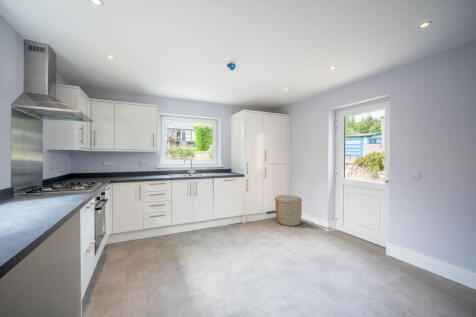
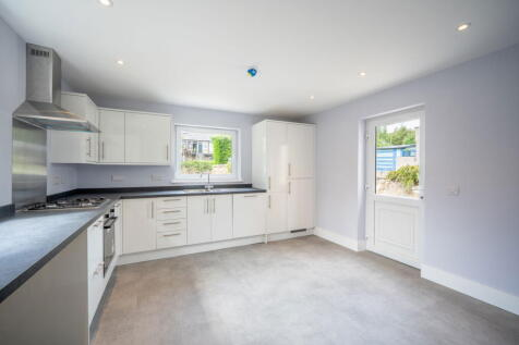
- basket [274,194,303,227]
